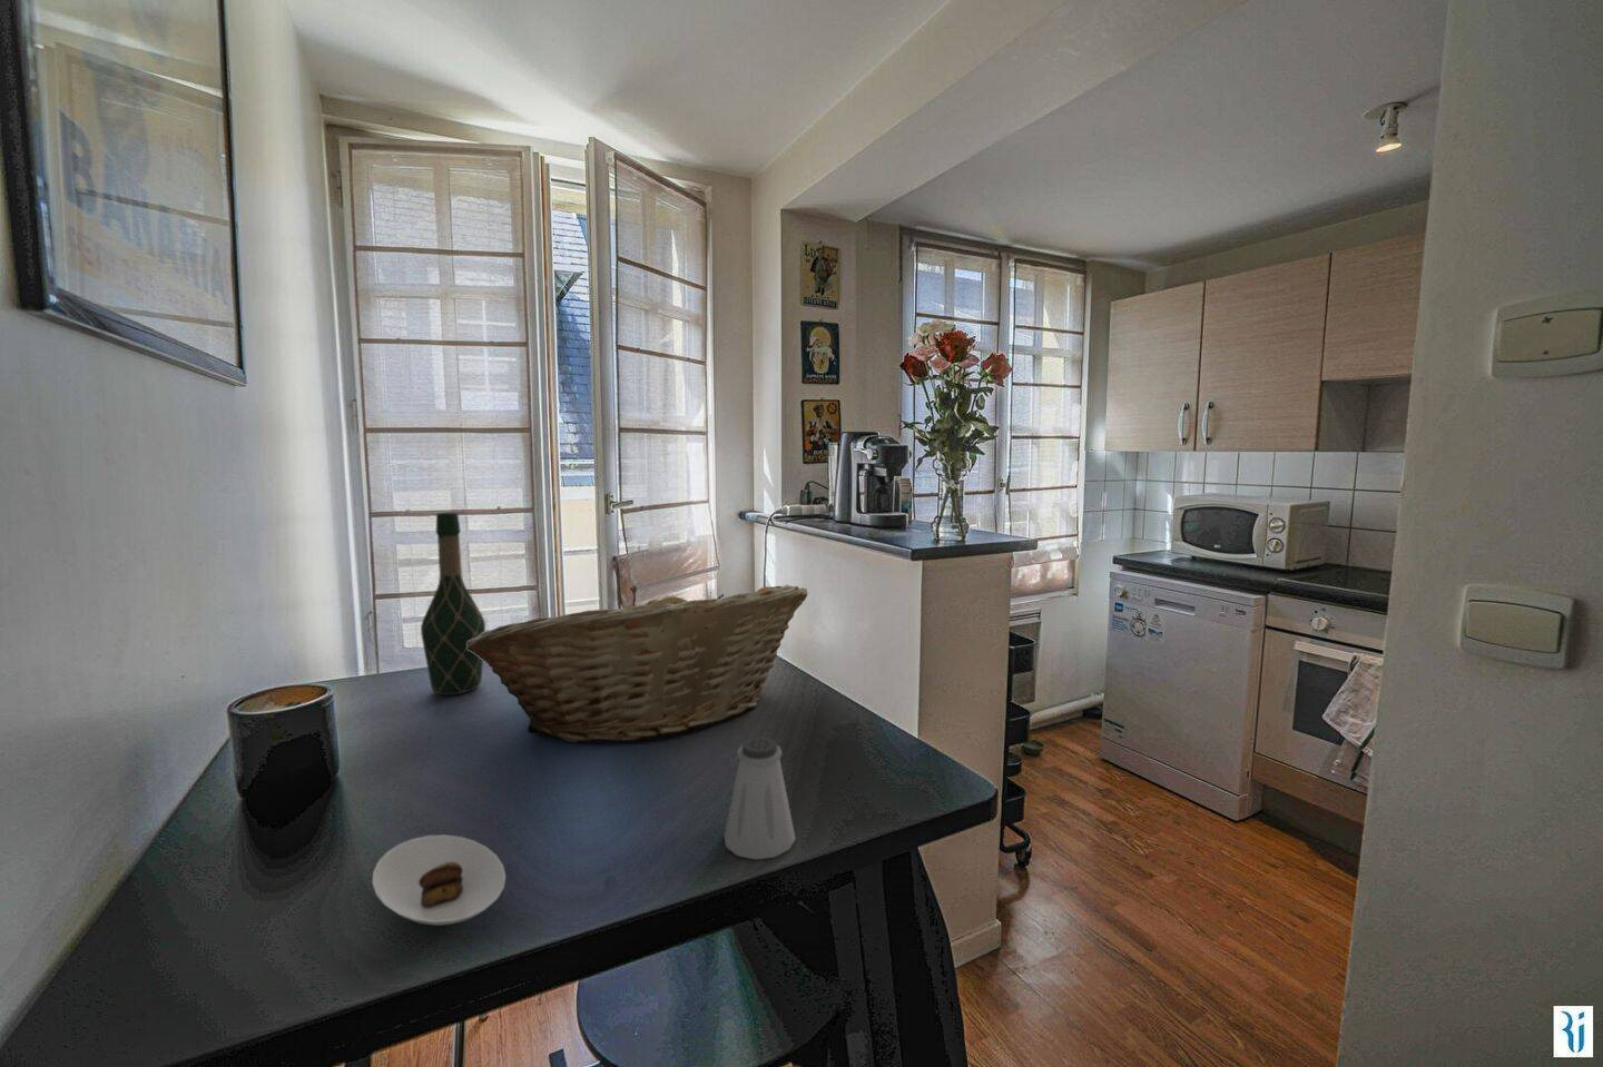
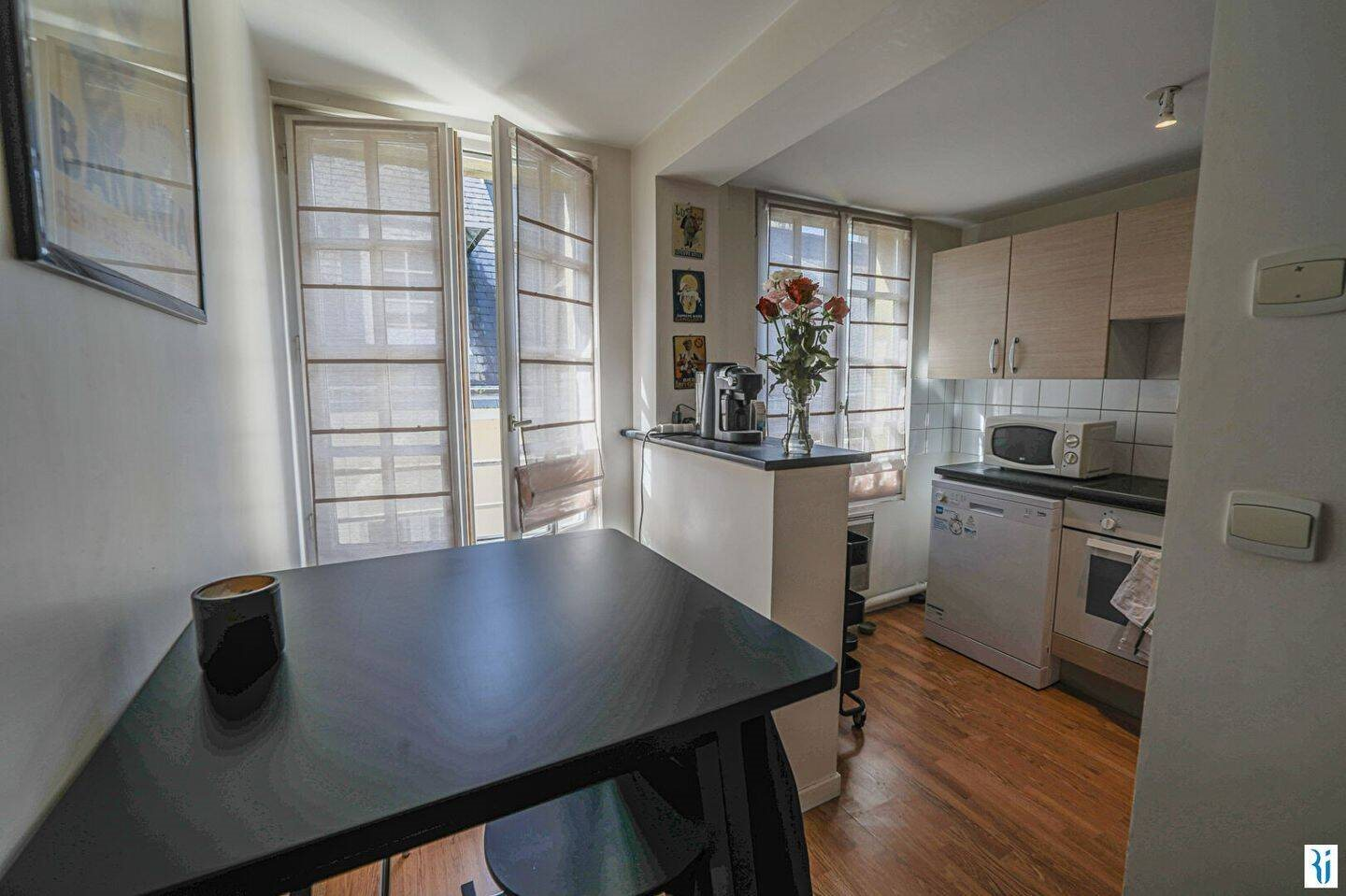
- wine bottle [419,512,486,695]
- fruit basket [468,585,810,744]
- saucer [372,834,506,926]
- saltshaker [724,736,797,861]
